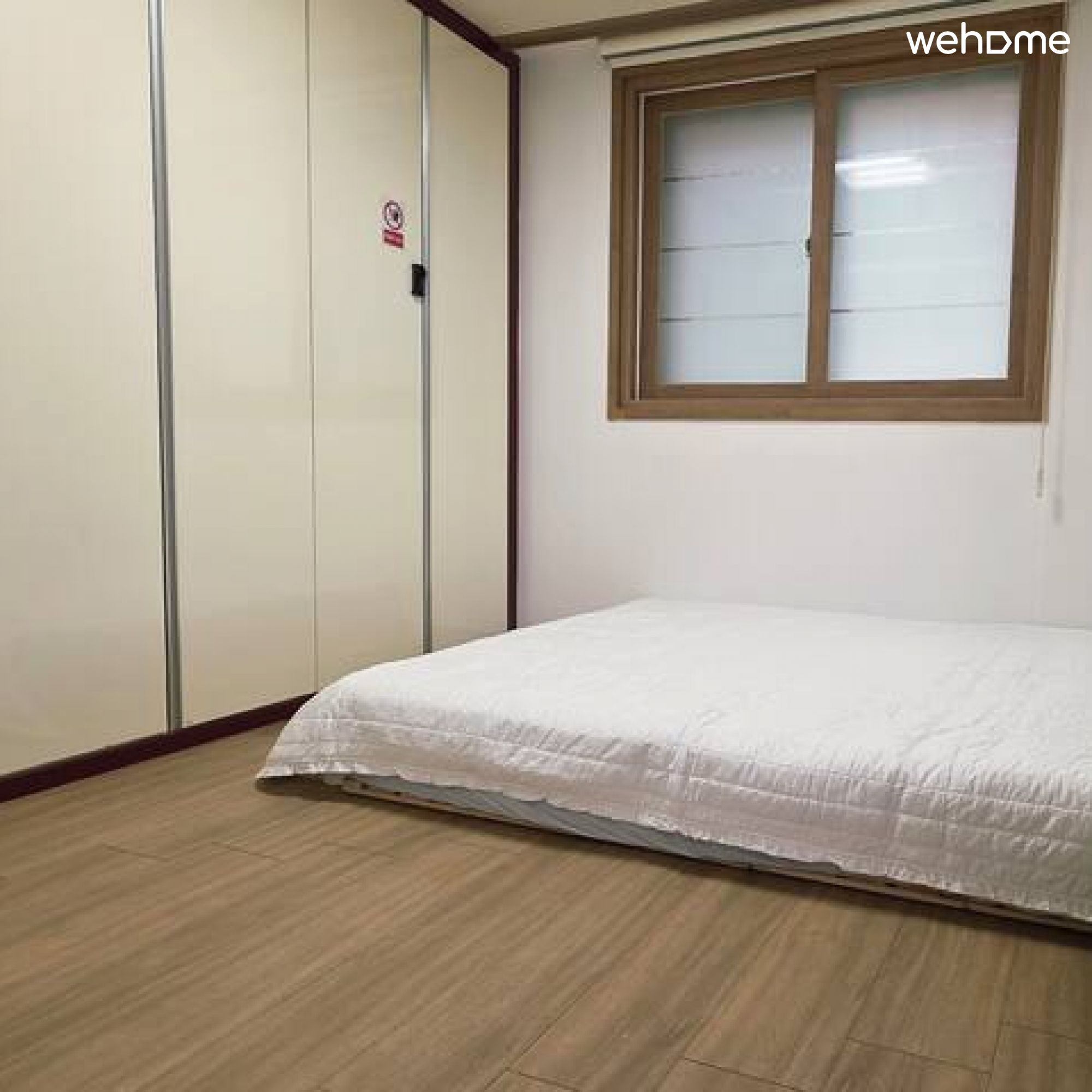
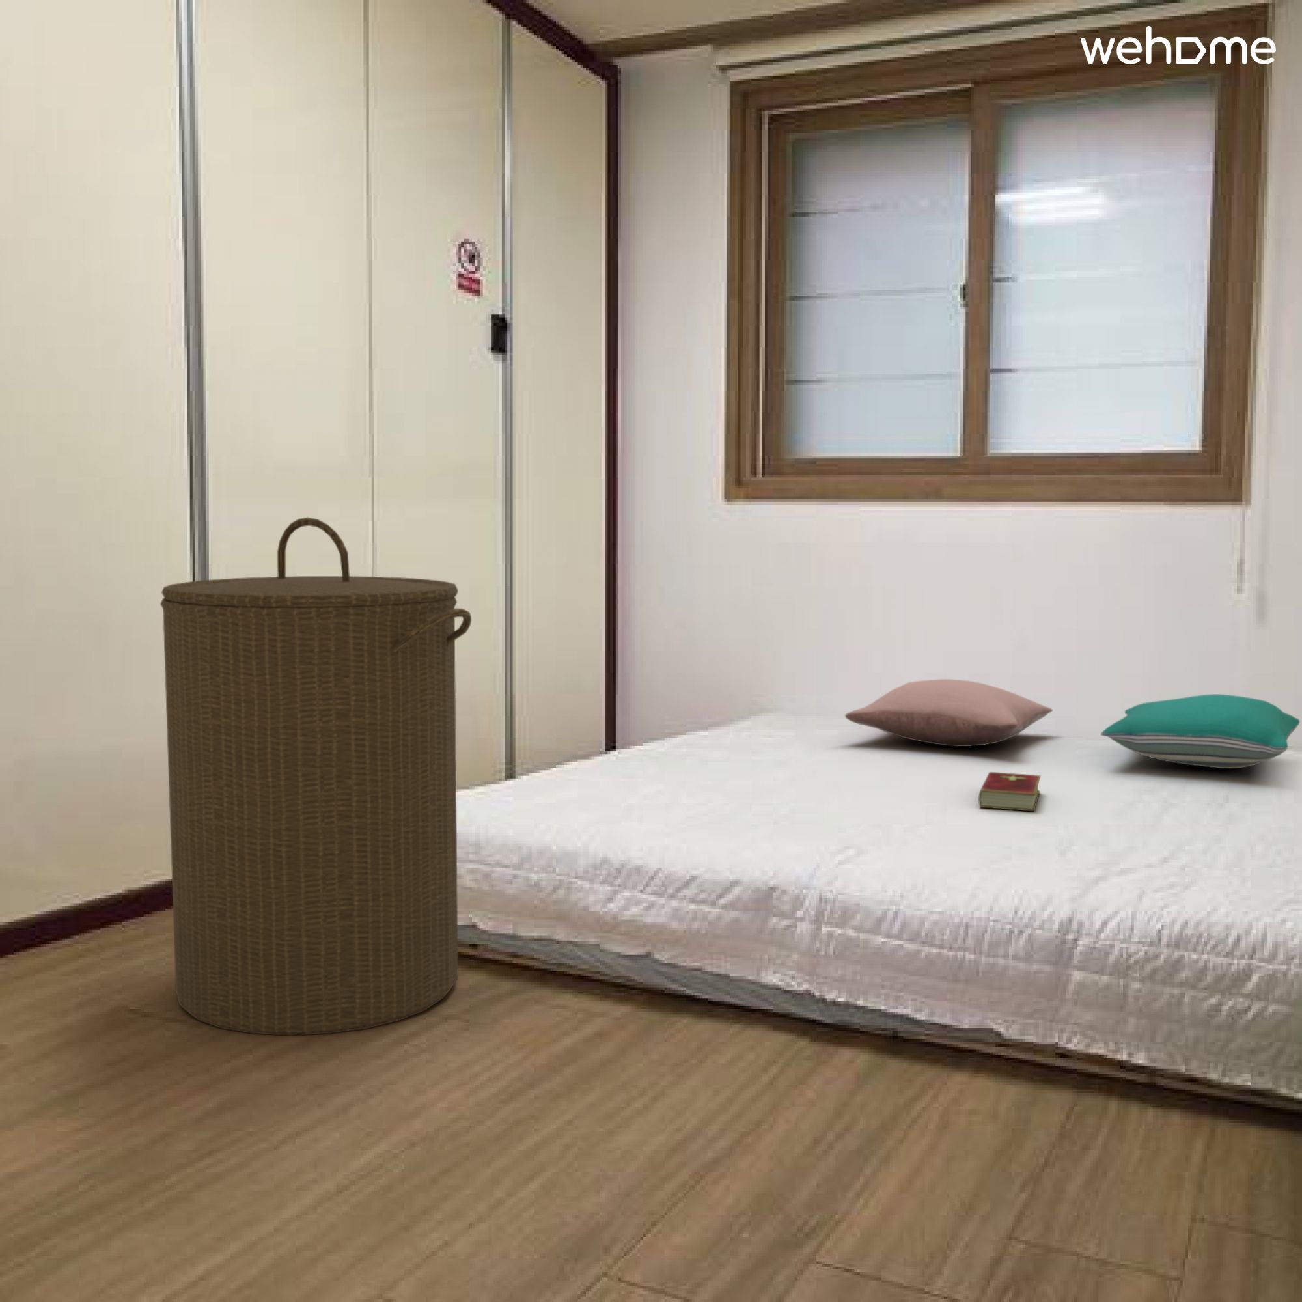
+ pillow [1100,693,1301,769]
+ pillow [844,678,1053,748]
+ laundry hamper [160,517,472,1036]
+ hardcover book [978,771,1041,812]
